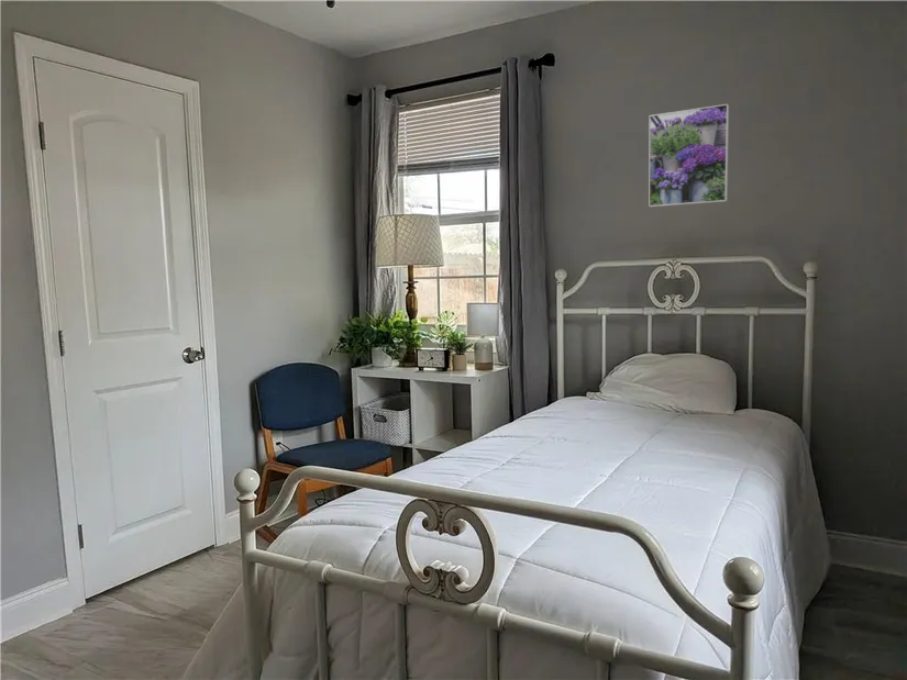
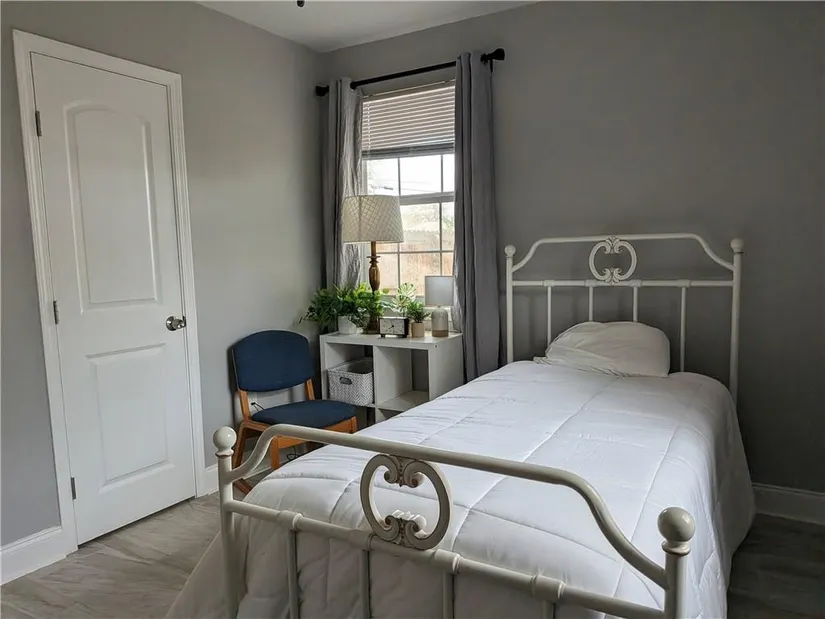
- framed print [648,103,730,208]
